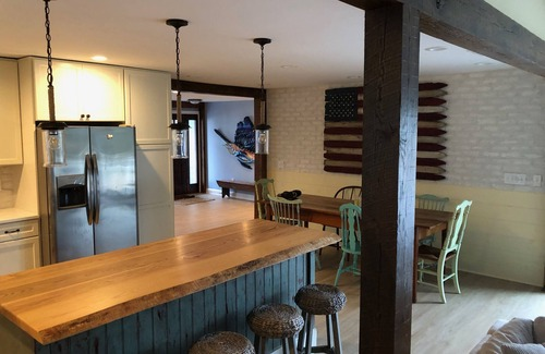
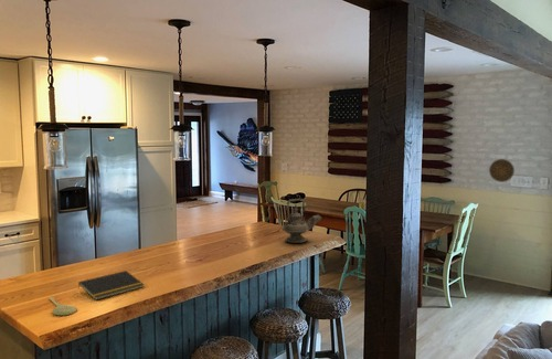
+ spoon [49,296,77,317]
+ notepad [77,270,145,302]
+ teapot [282,198,323,244]
+ decorative plate [488,158,516,183]
